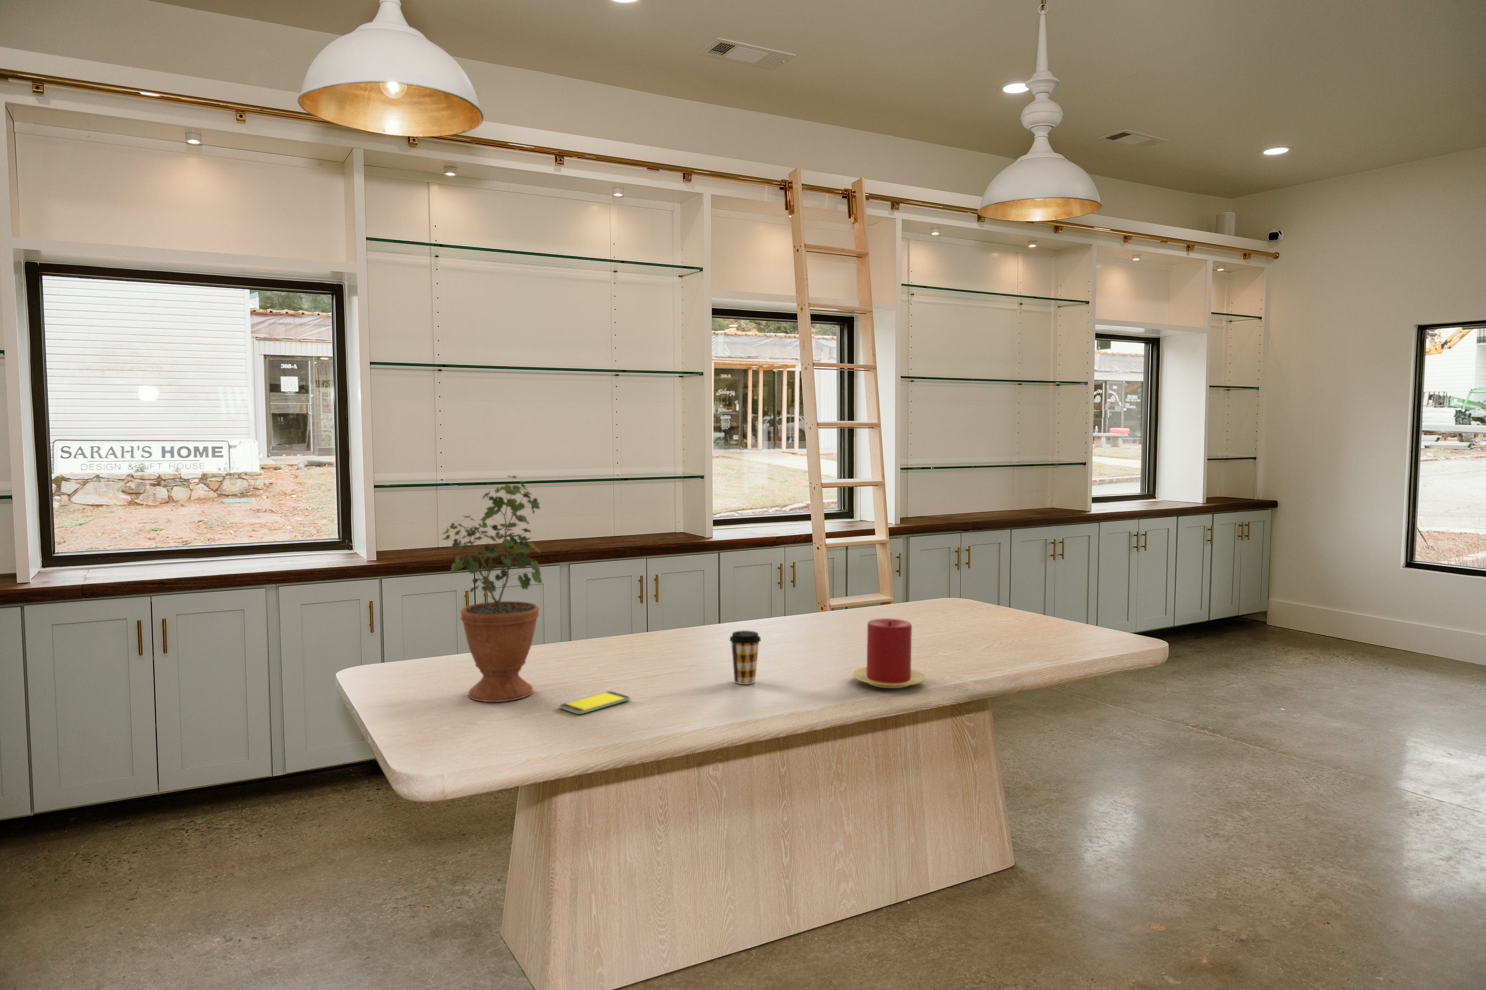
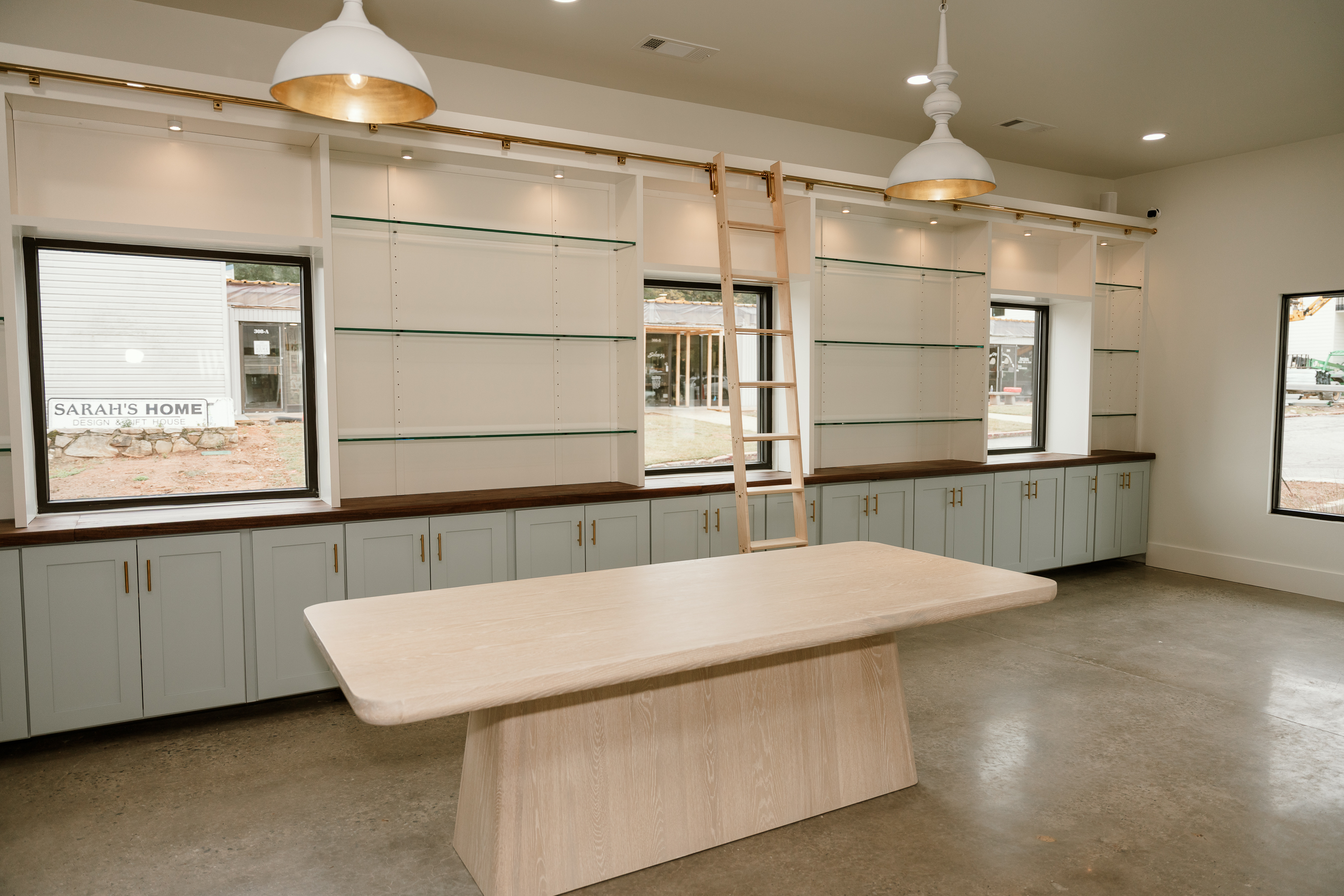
- potted plant [441,475,543,703]
- coffee cup [729,630,762,685]
- candle [851,618,927,688]
- smartphone [558,691,630,715]
